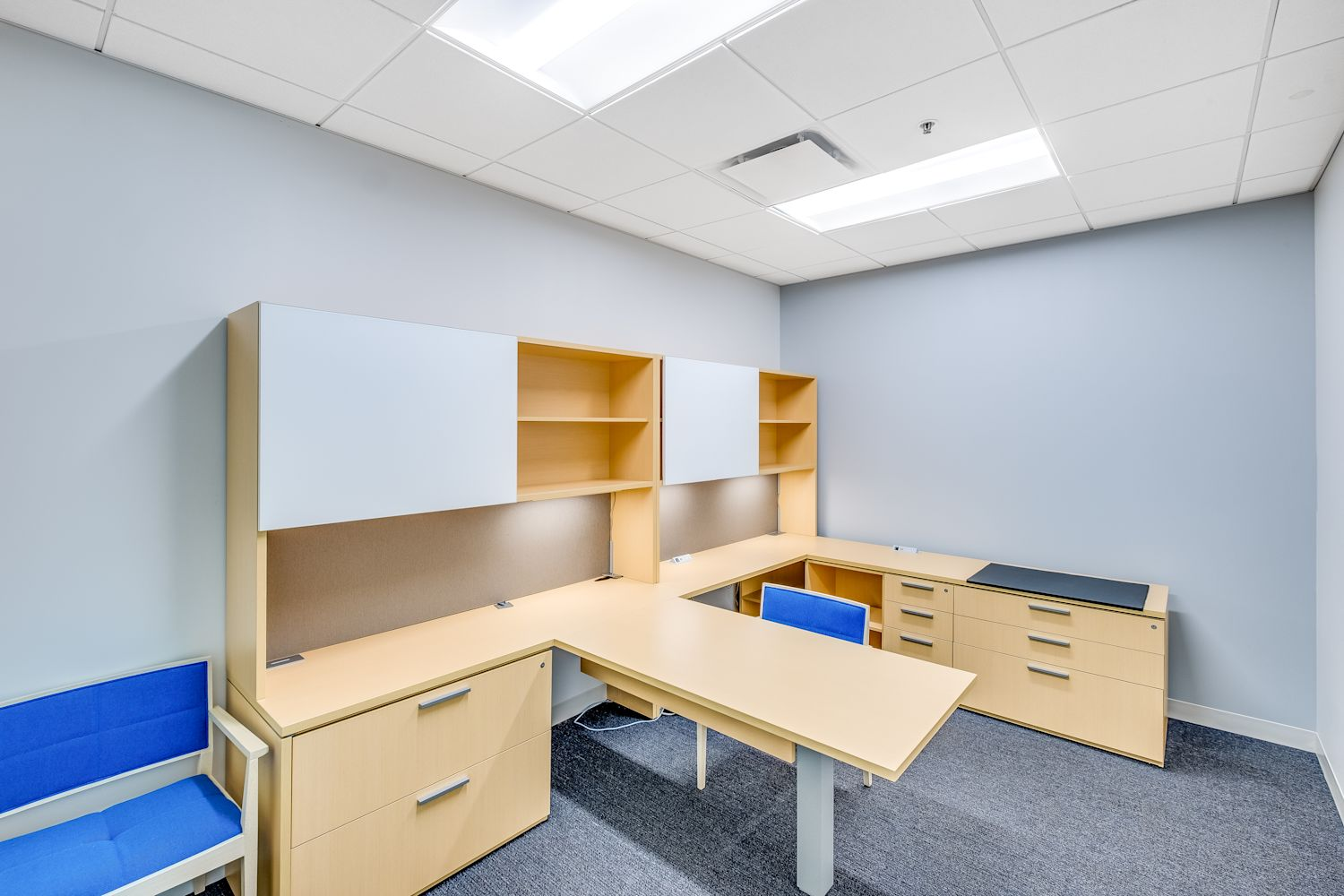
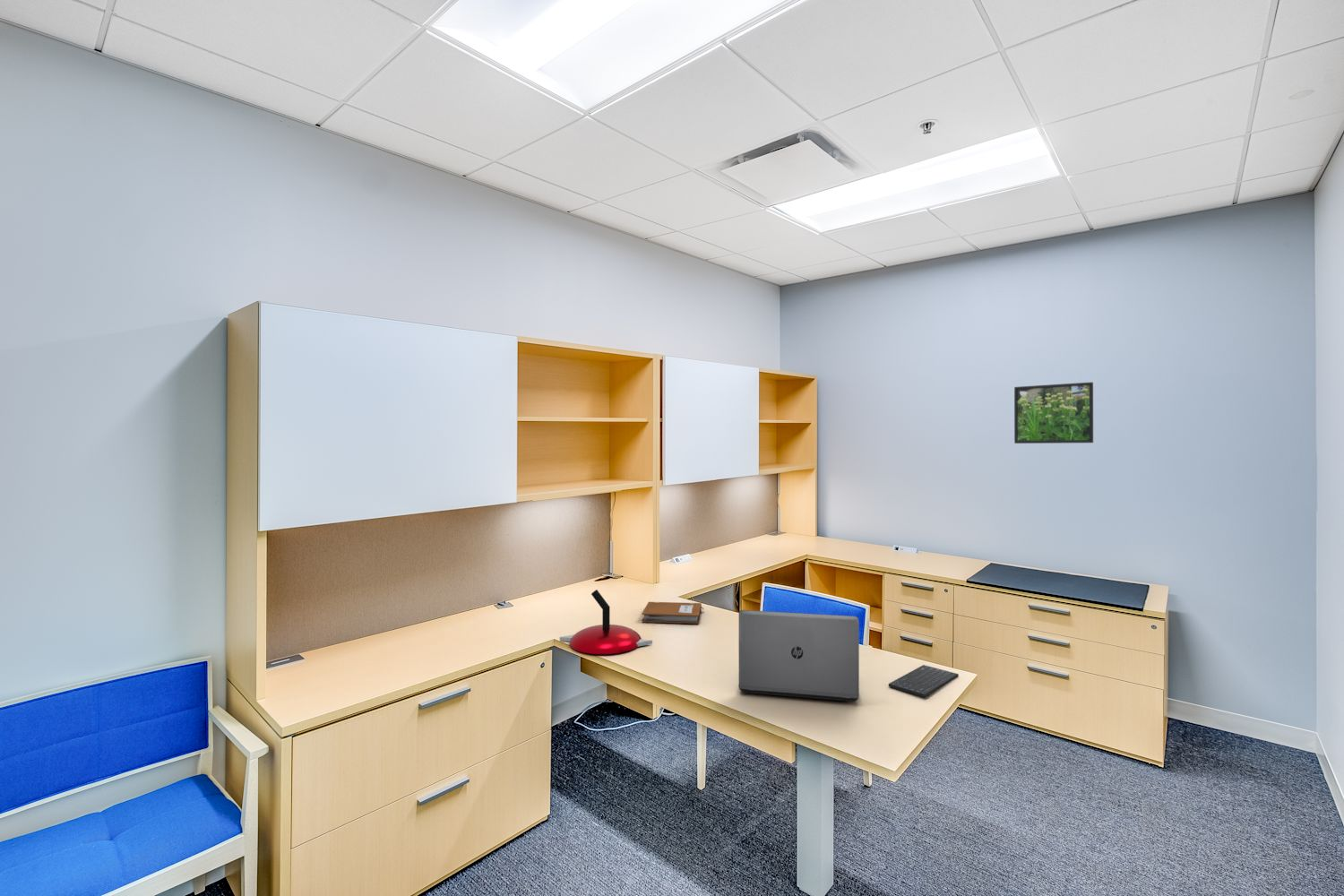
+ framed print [1013,382,1094,444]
+ notebook [641,601,705,625]
+ desk lamp [559,589,653,655]
+ laptop [738,609,860,702]
+ keyboard [888,664,960,698]
